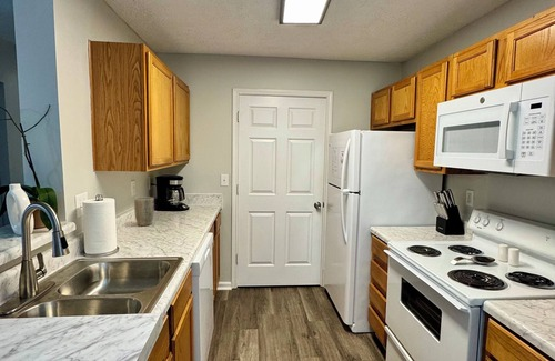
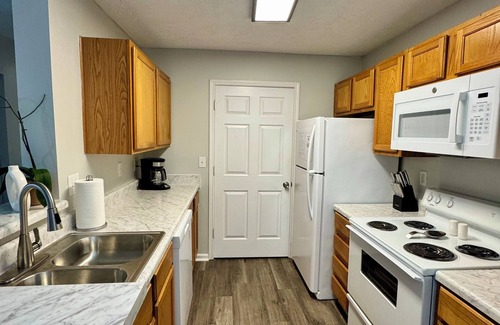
- plant pot [133,197,155,227]
